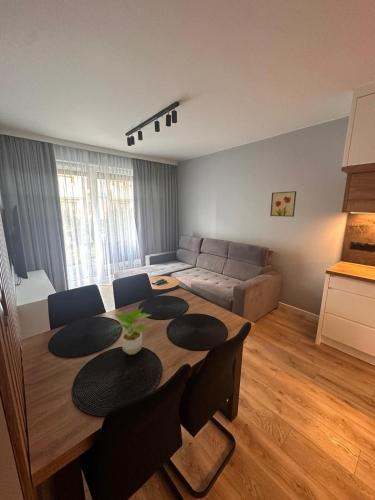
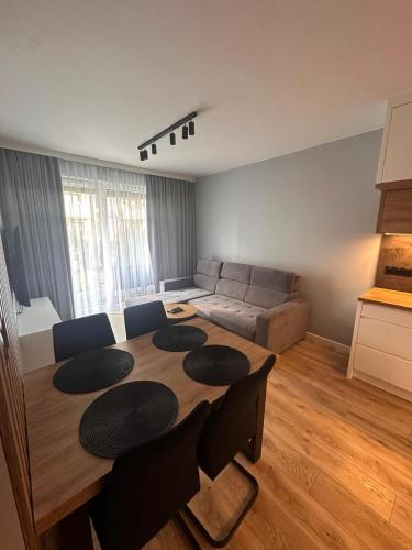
- wall art [269,190,297,218]
- potted plant [113,306,152,356]
